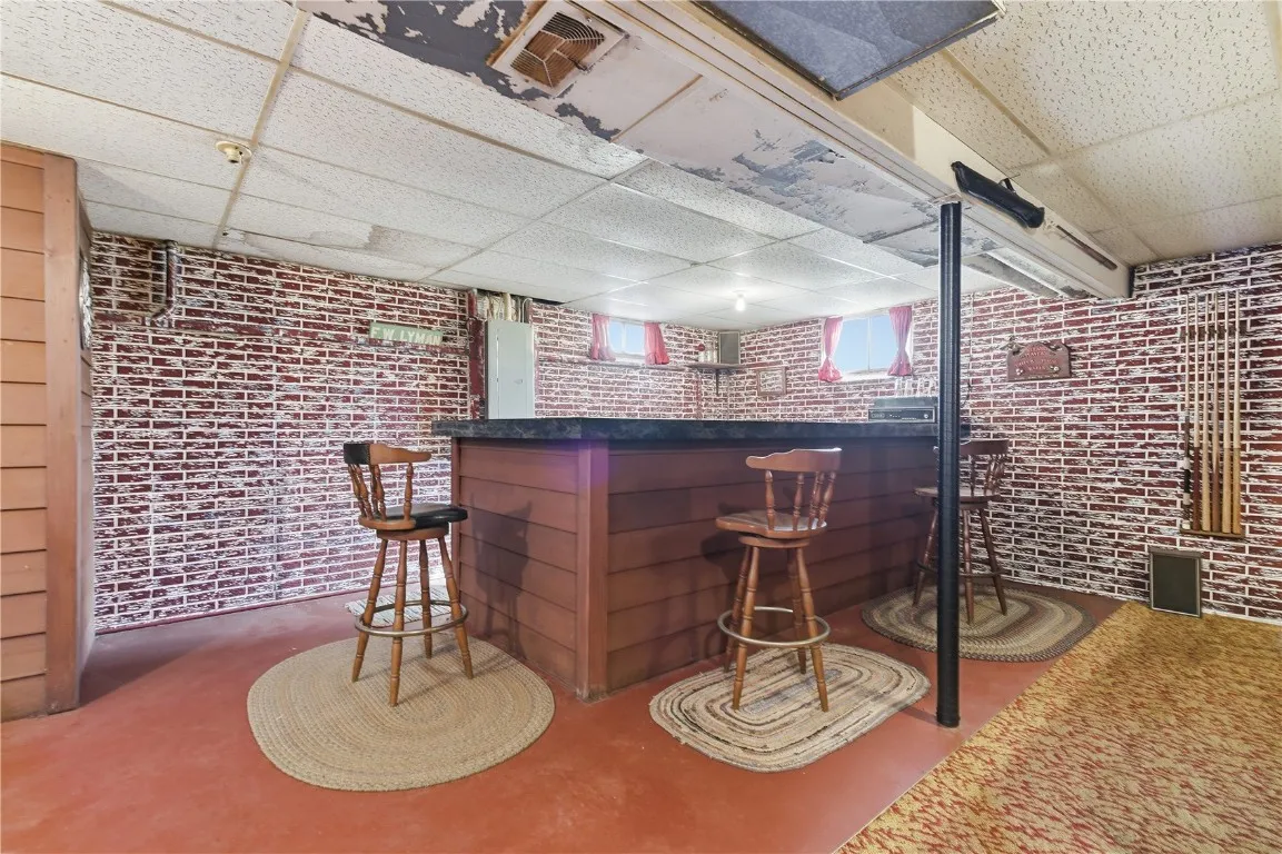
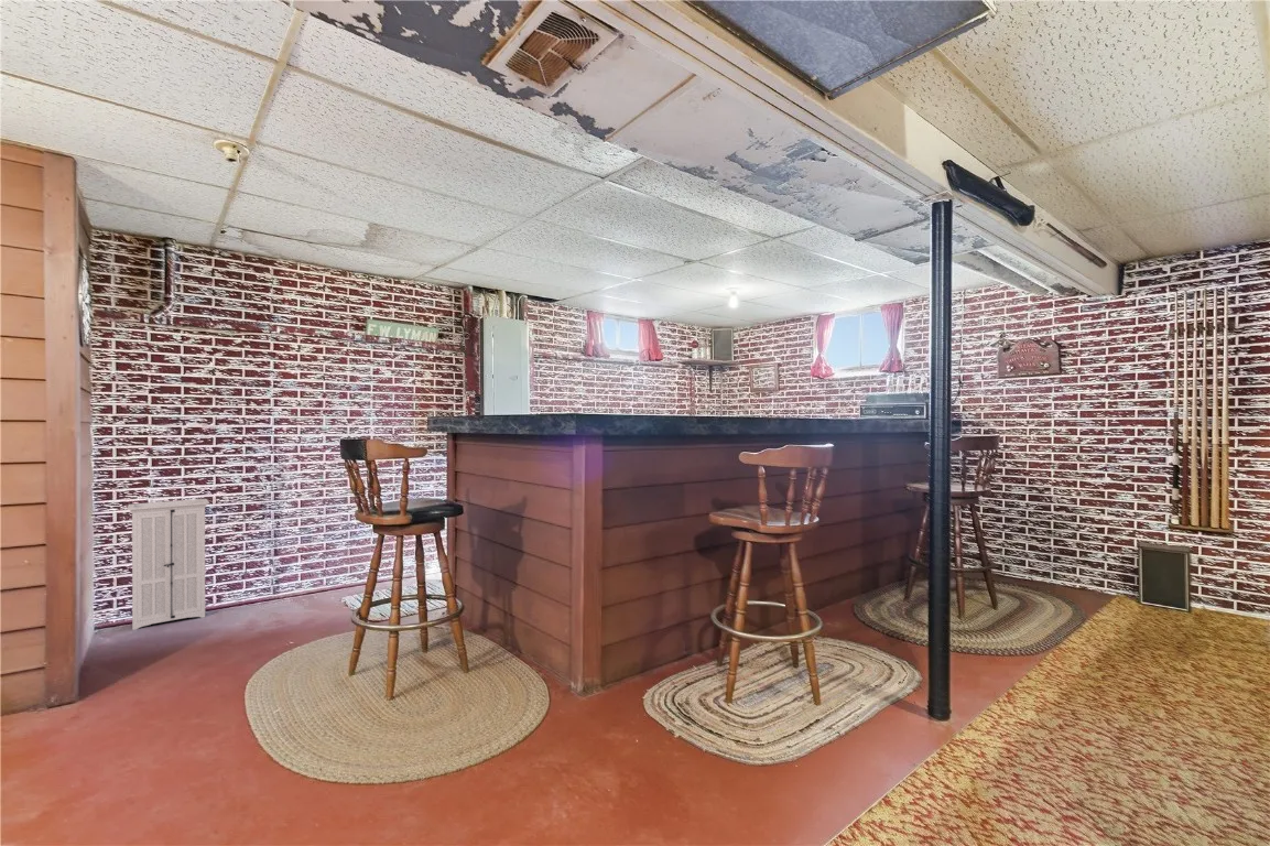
+ storage cabinet [127,496,210,631]
